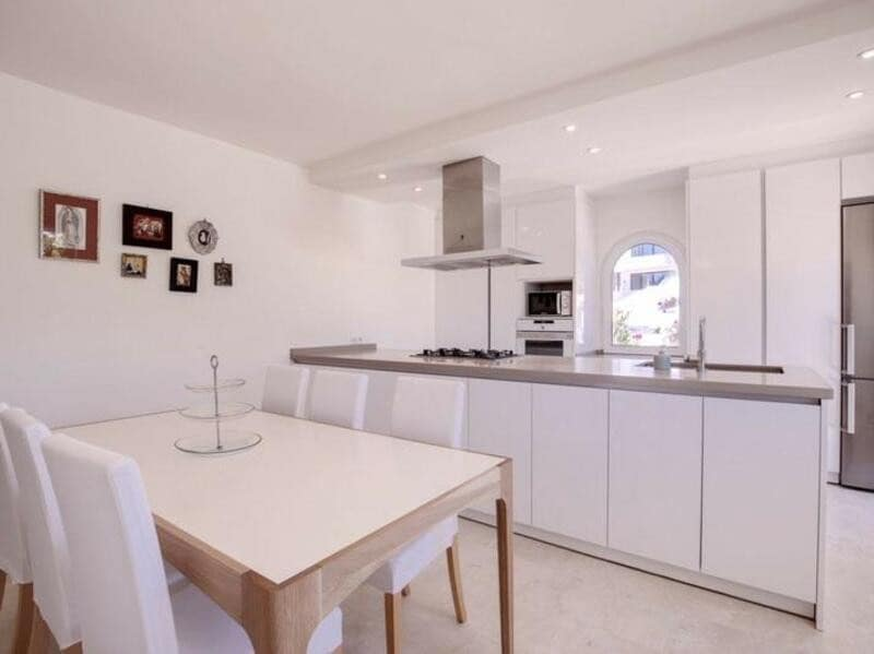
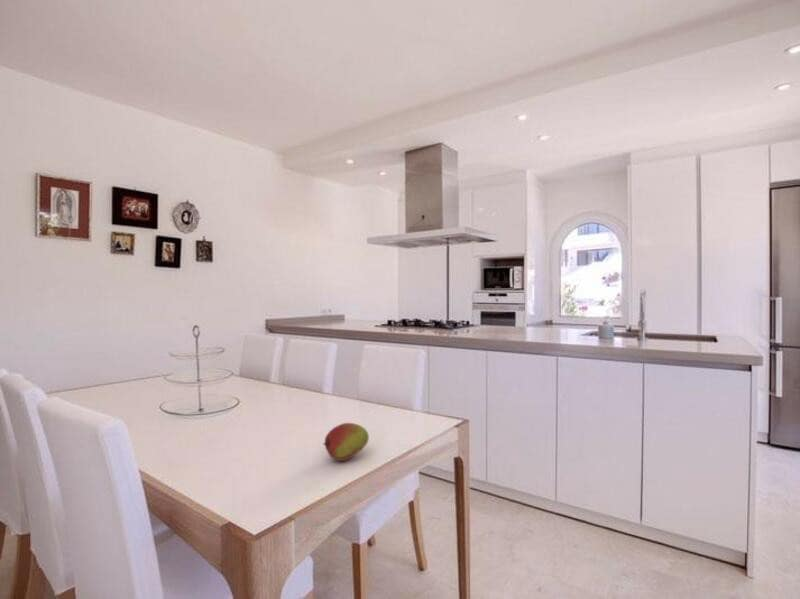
+ fruit [322,422,370,462]
